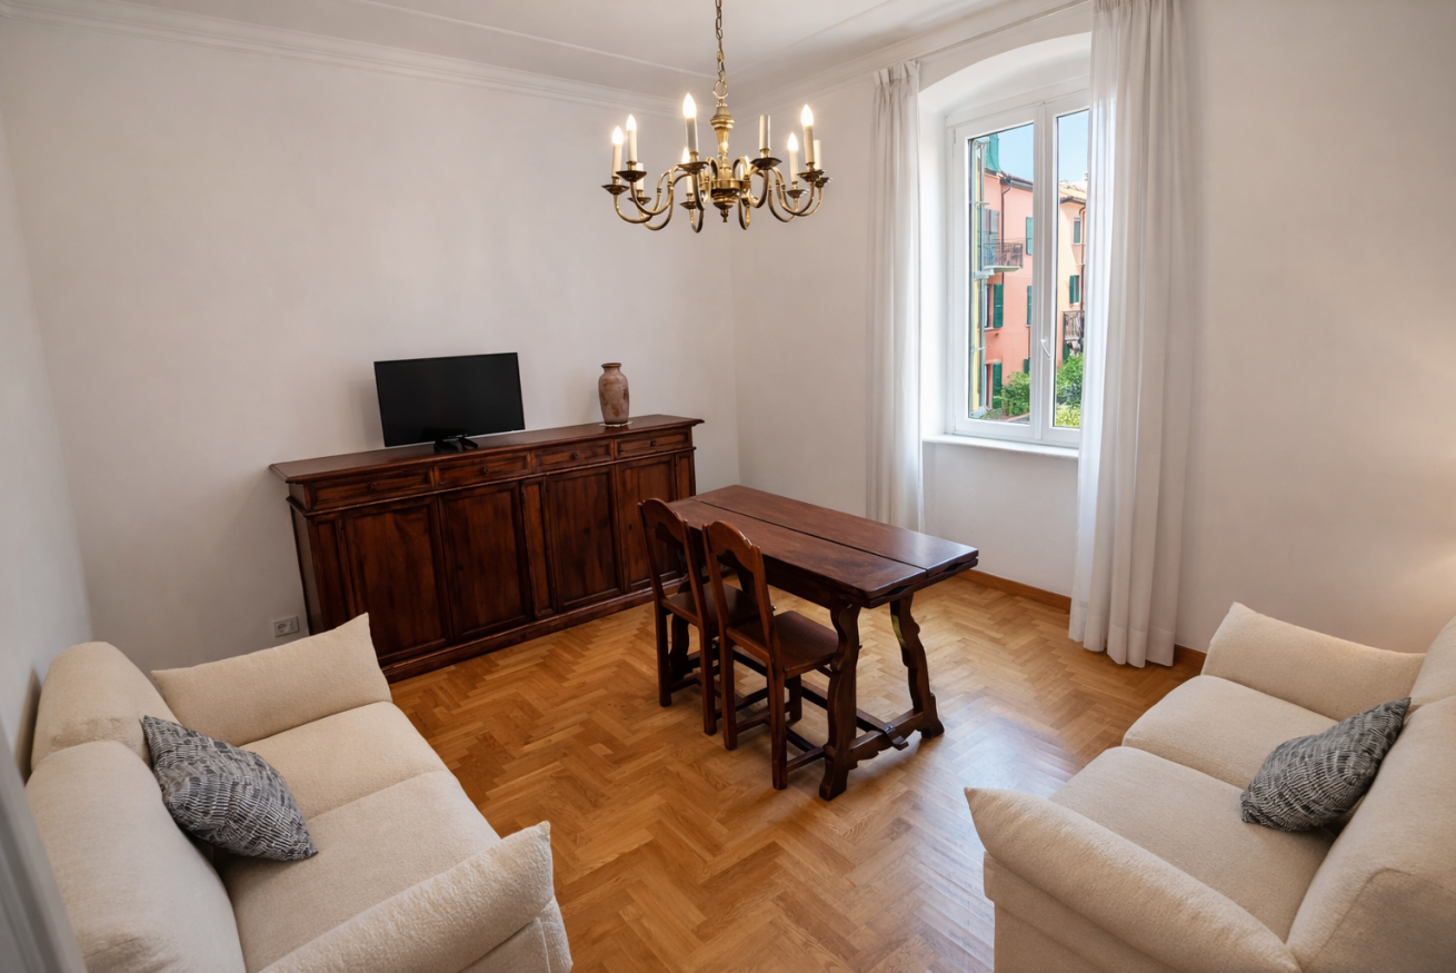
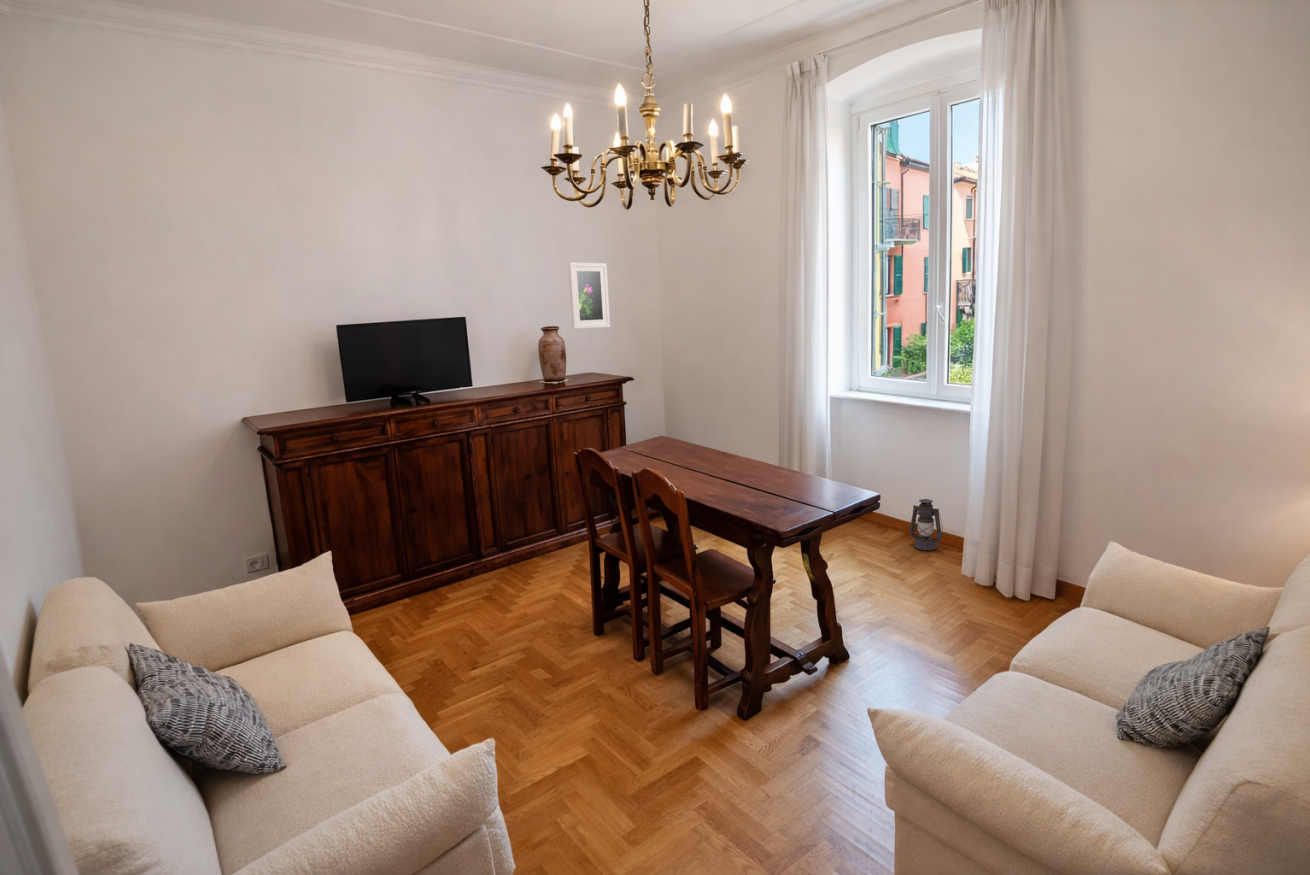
+ lantern [908,498,944,551]
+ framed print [567,262,611,330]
